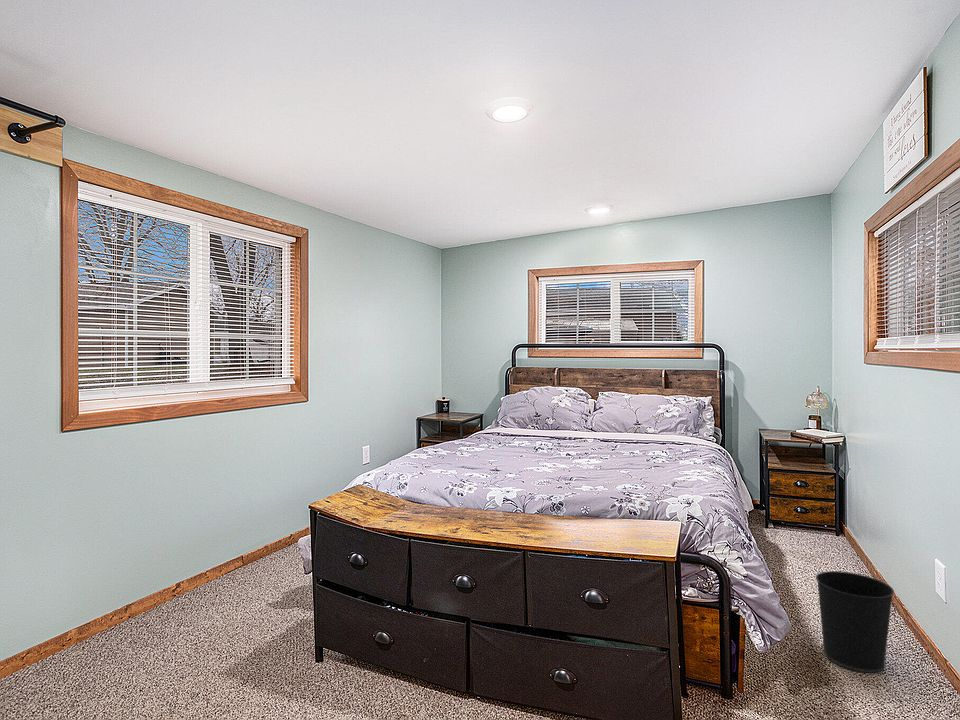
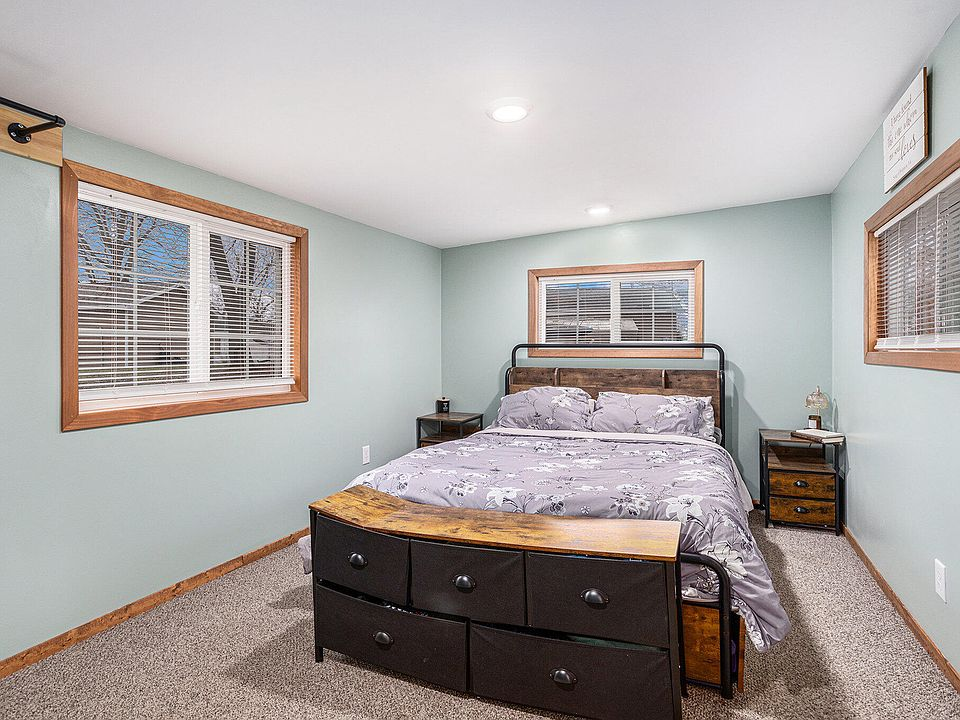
- wastebasket [815,570,895,674]
